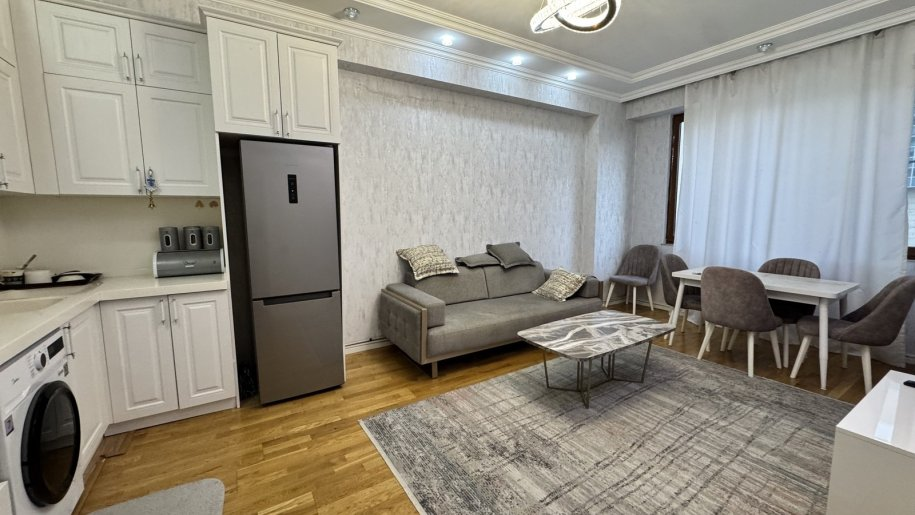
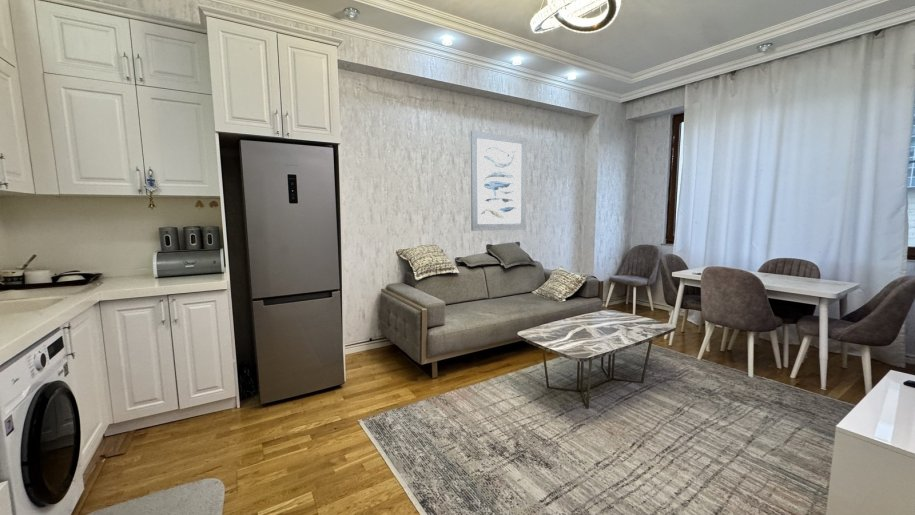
+ wall art [470,130,527,232]
